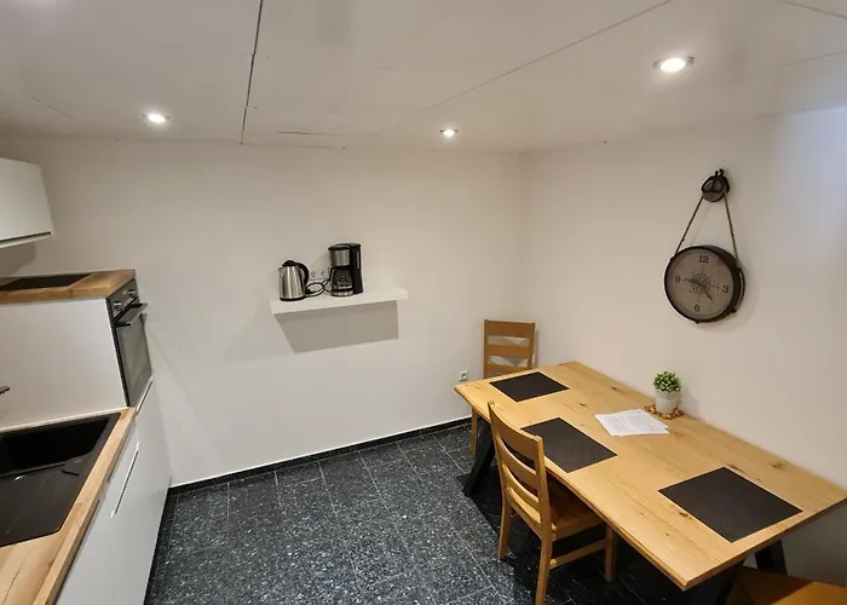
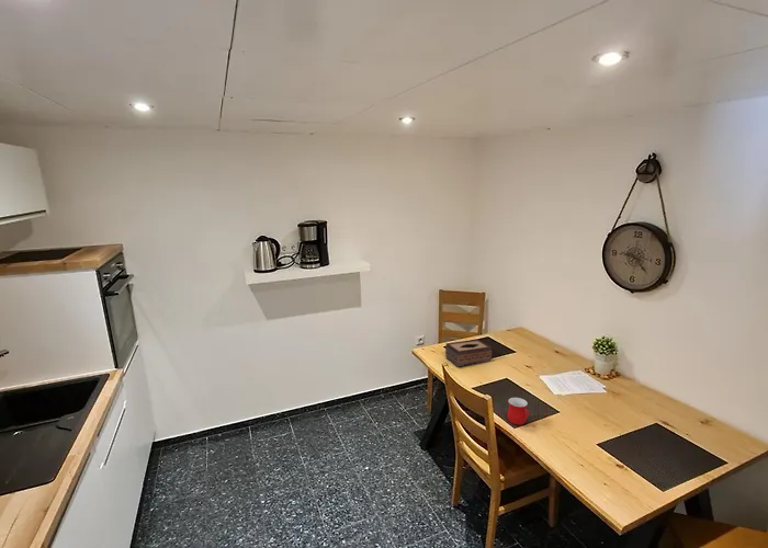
+ mug [506,397,530,426]
+ tissue box [444,338,493,367]
